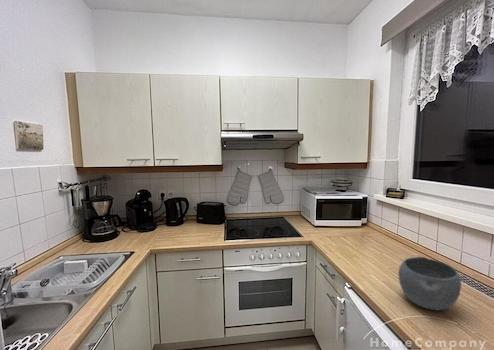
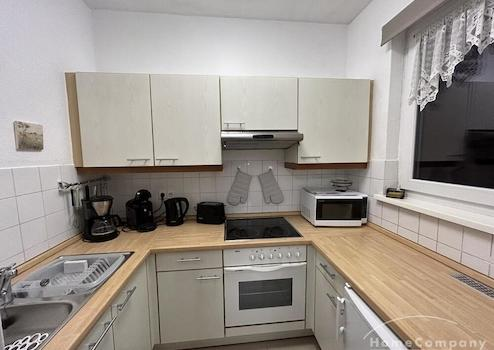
- bowl [397,256,462,312]
